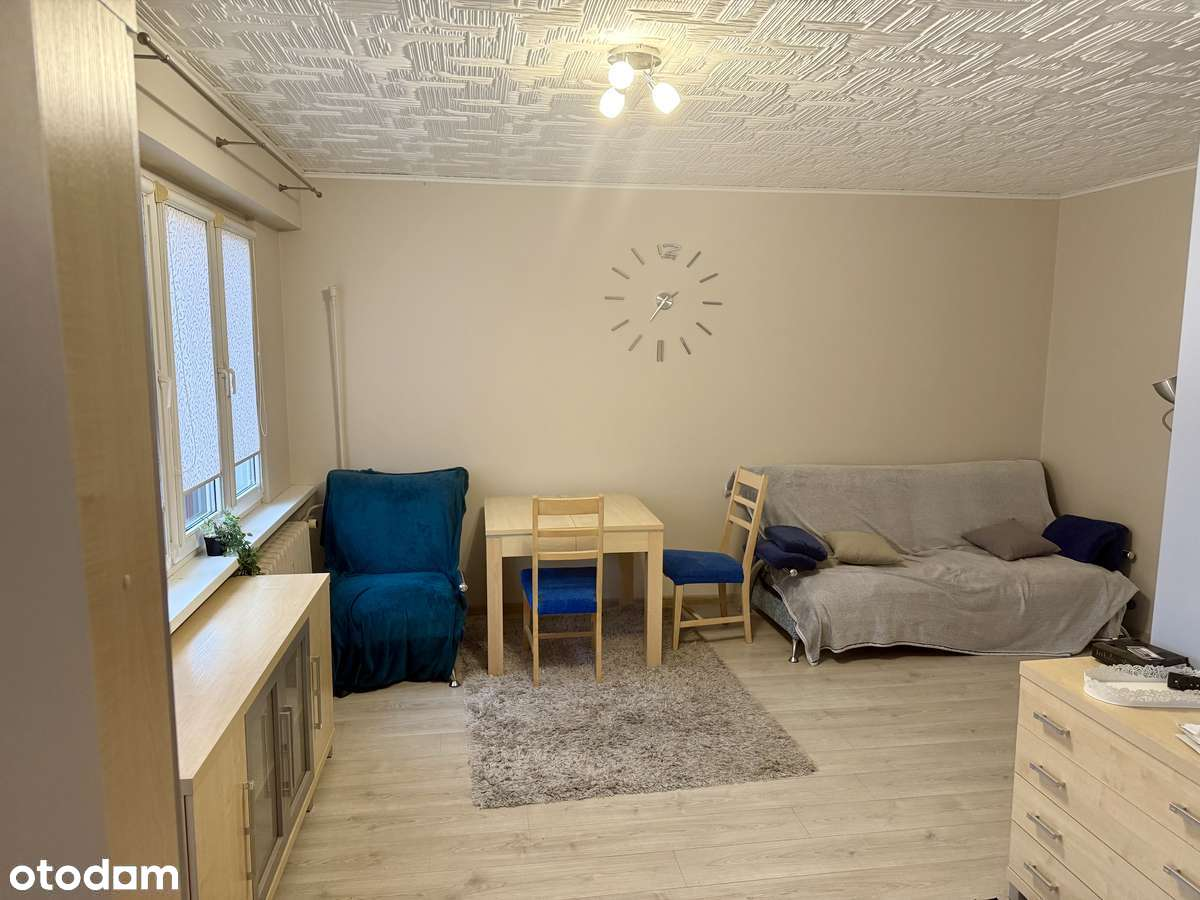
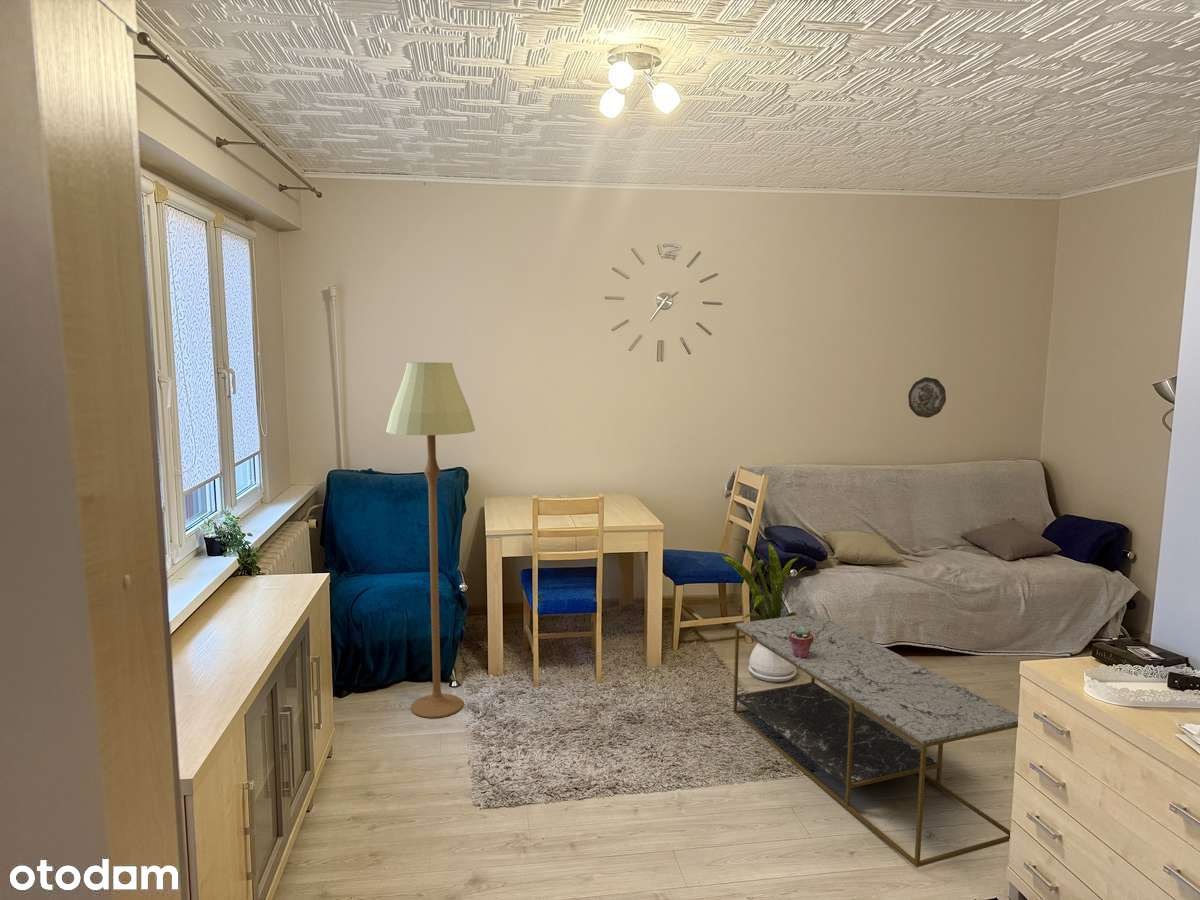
+ house plant [721,538,806,683]
+ coffee table [732,612,1019,868]
+ decorative plate [907,376,947,419]
+ floor lamp [385,362,476,719]
+ potted succulent [789,626,813,659]
